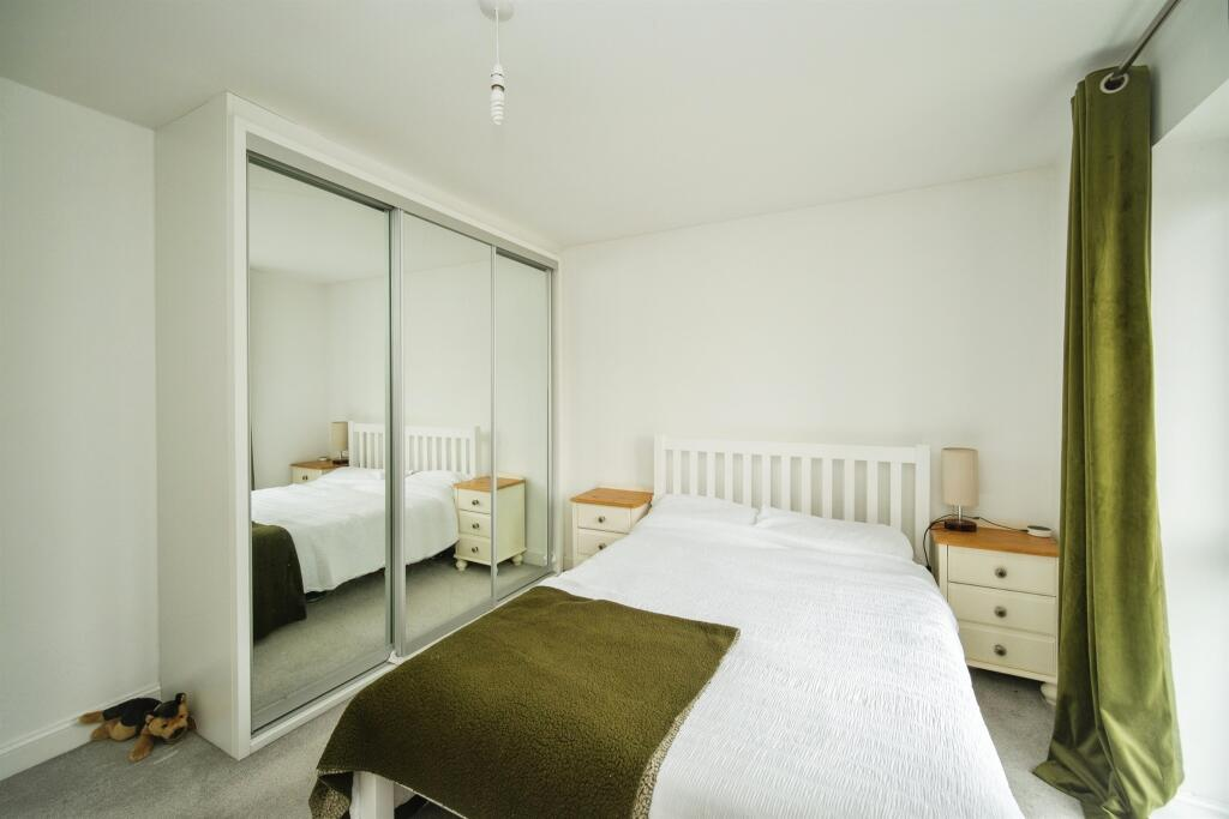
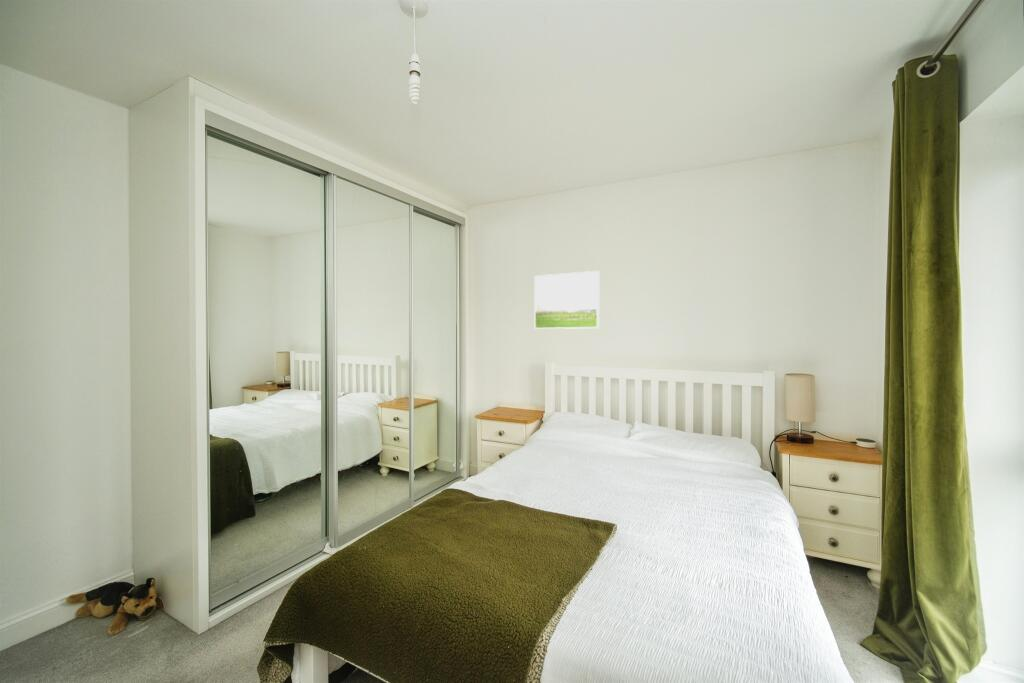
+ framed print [534,270,600,330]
